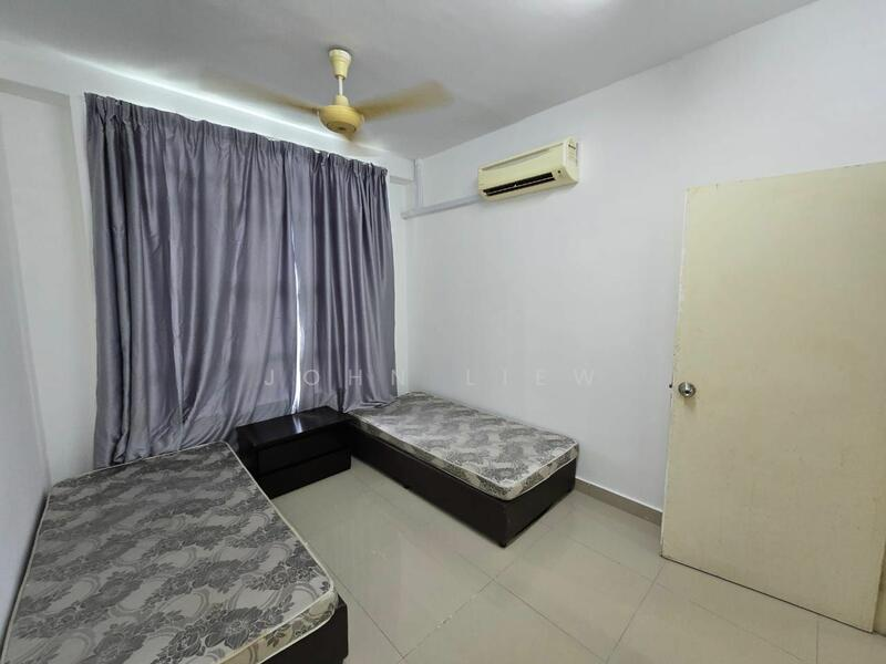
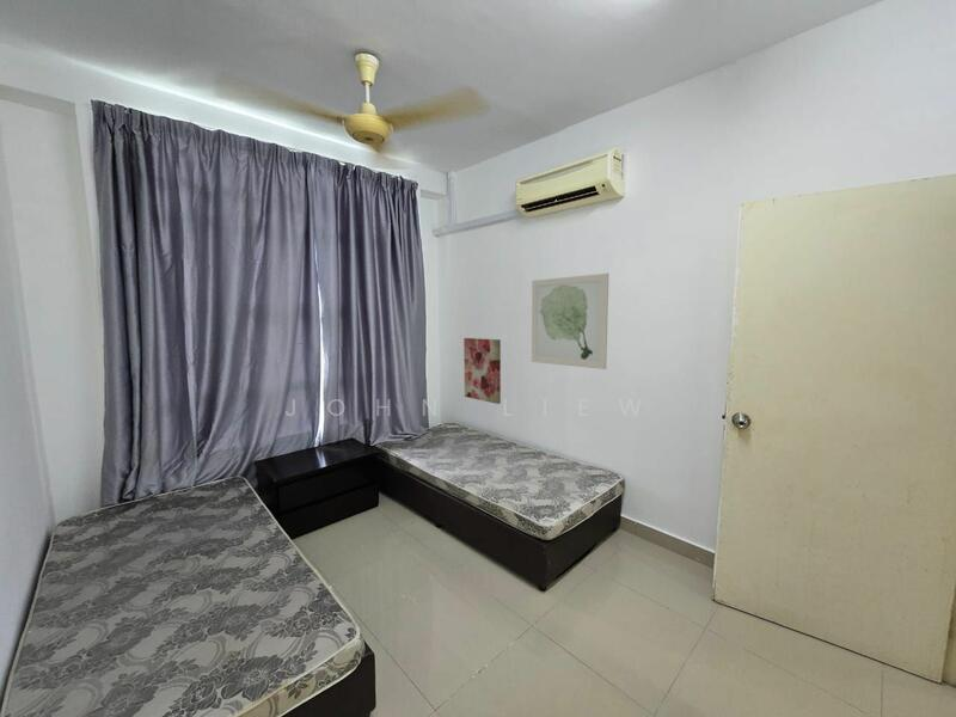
+ wall art [462,337,502,405]
+ wall art [531,272,609,370]
